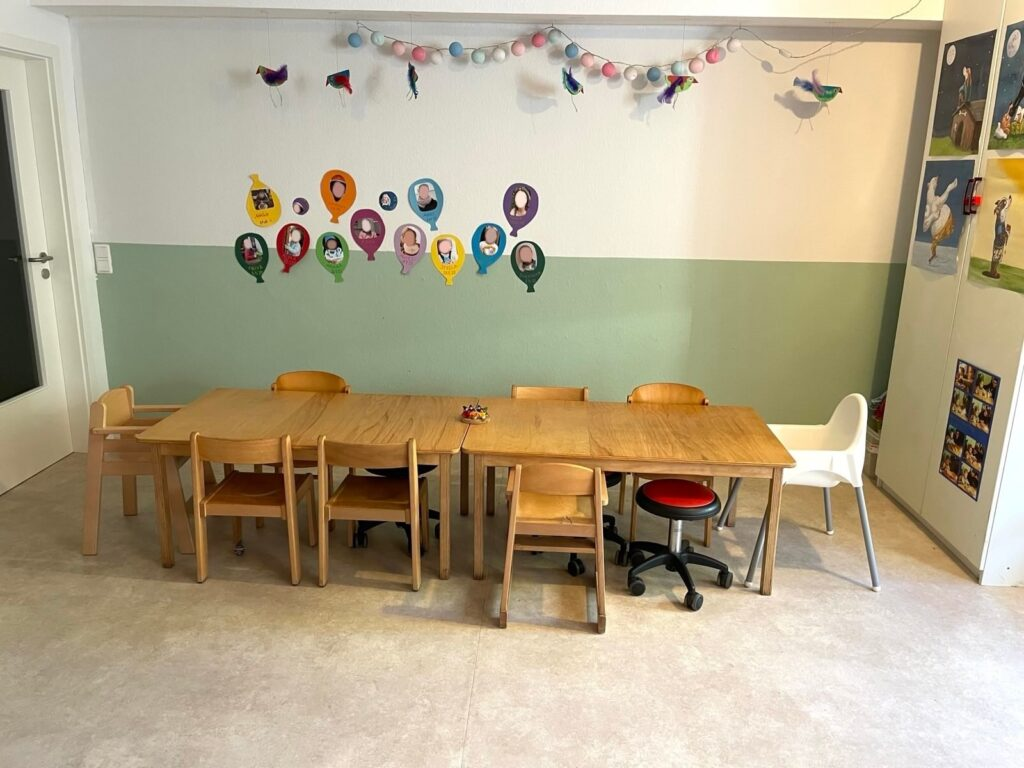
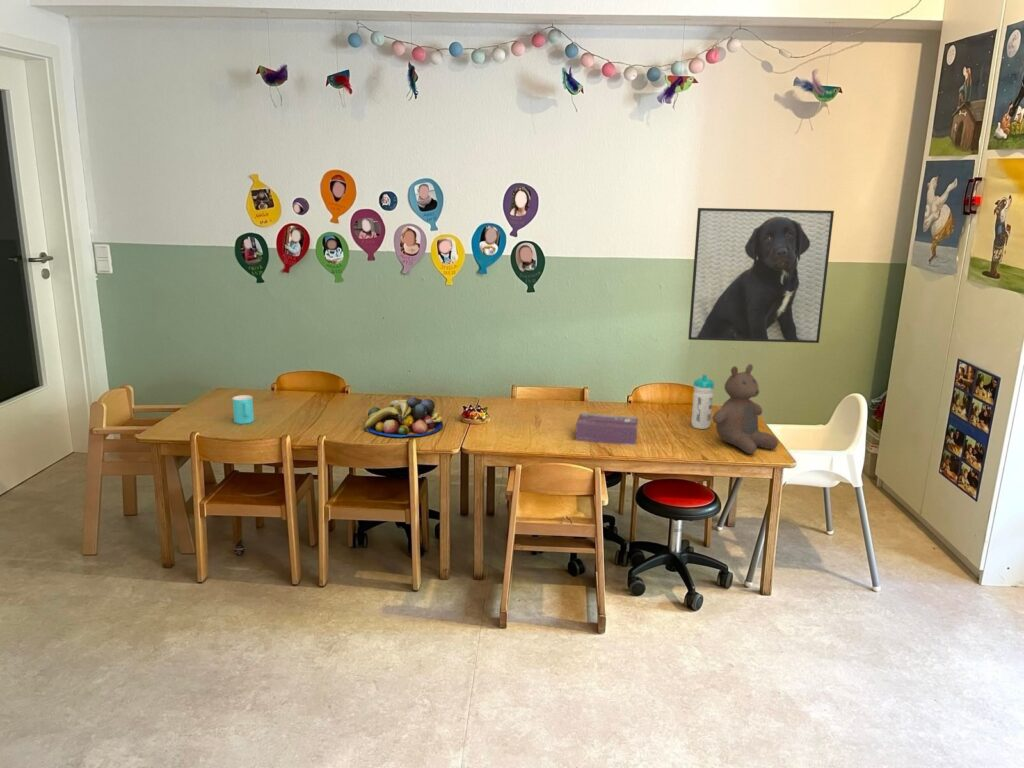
+ cup [232,394,255,425]
+ tissue box [574,412,639,446]
+ bear [712,363,779,455]
+ fruit bowl [364,396,444,438]
+ water bottle [690,373,715,430]
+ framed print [687,207,835,344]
